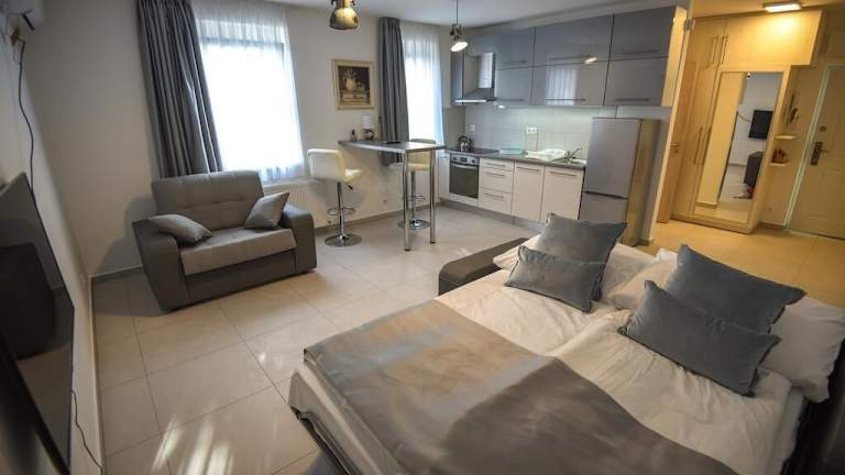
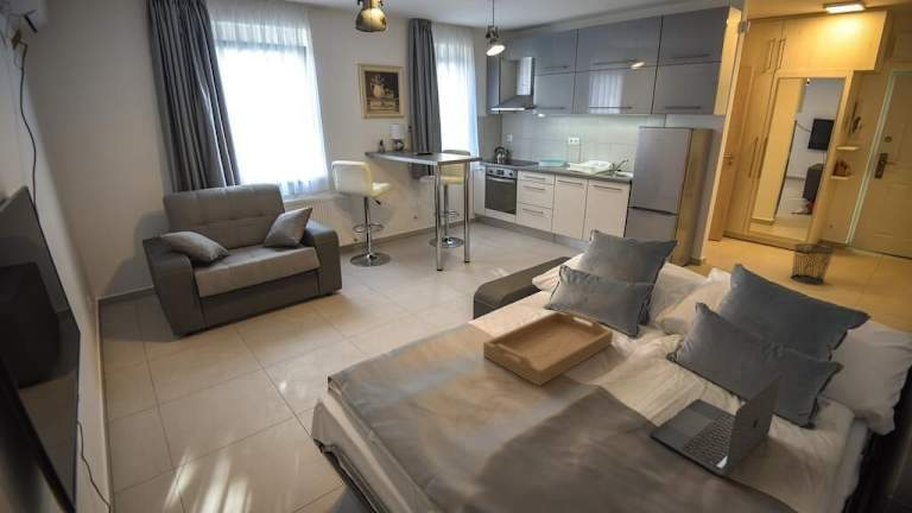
+ waste bin [790,242,836,285]
+ serving tray [482,310,614,387]
+ laptop [650,373,784,479]
